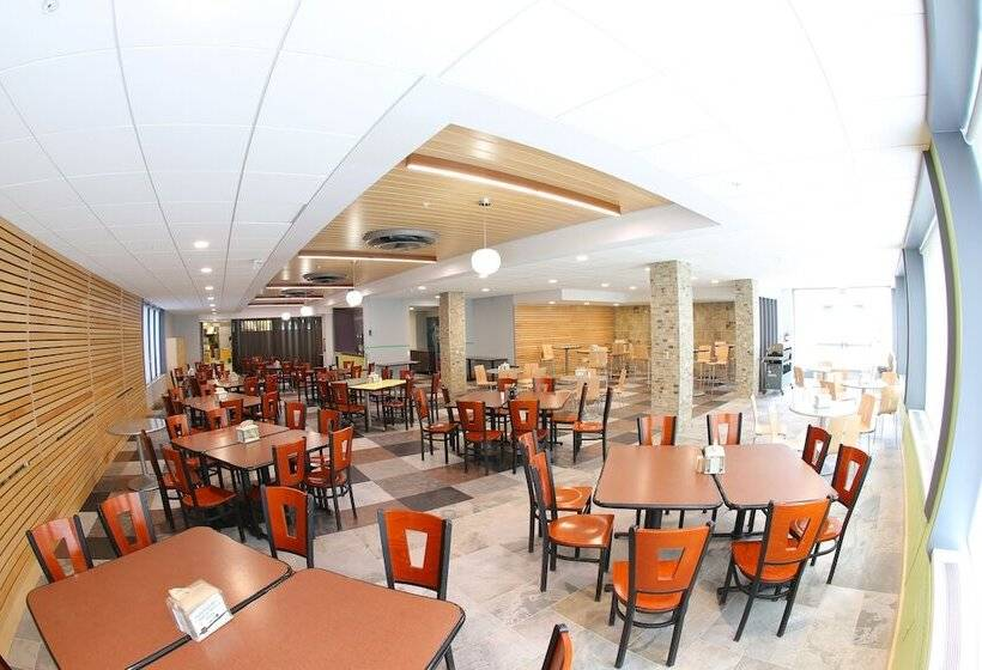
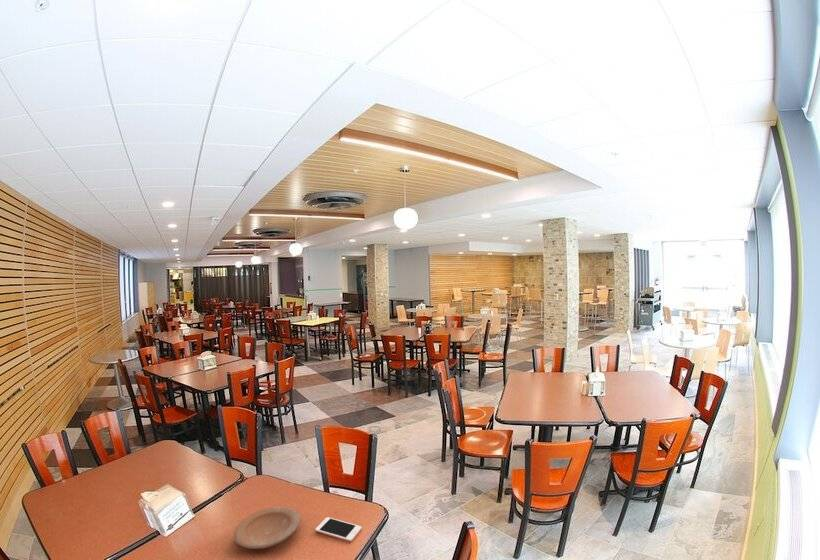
+ cell phone [314,516,362,543]
+ plate [233,506,302,550]
